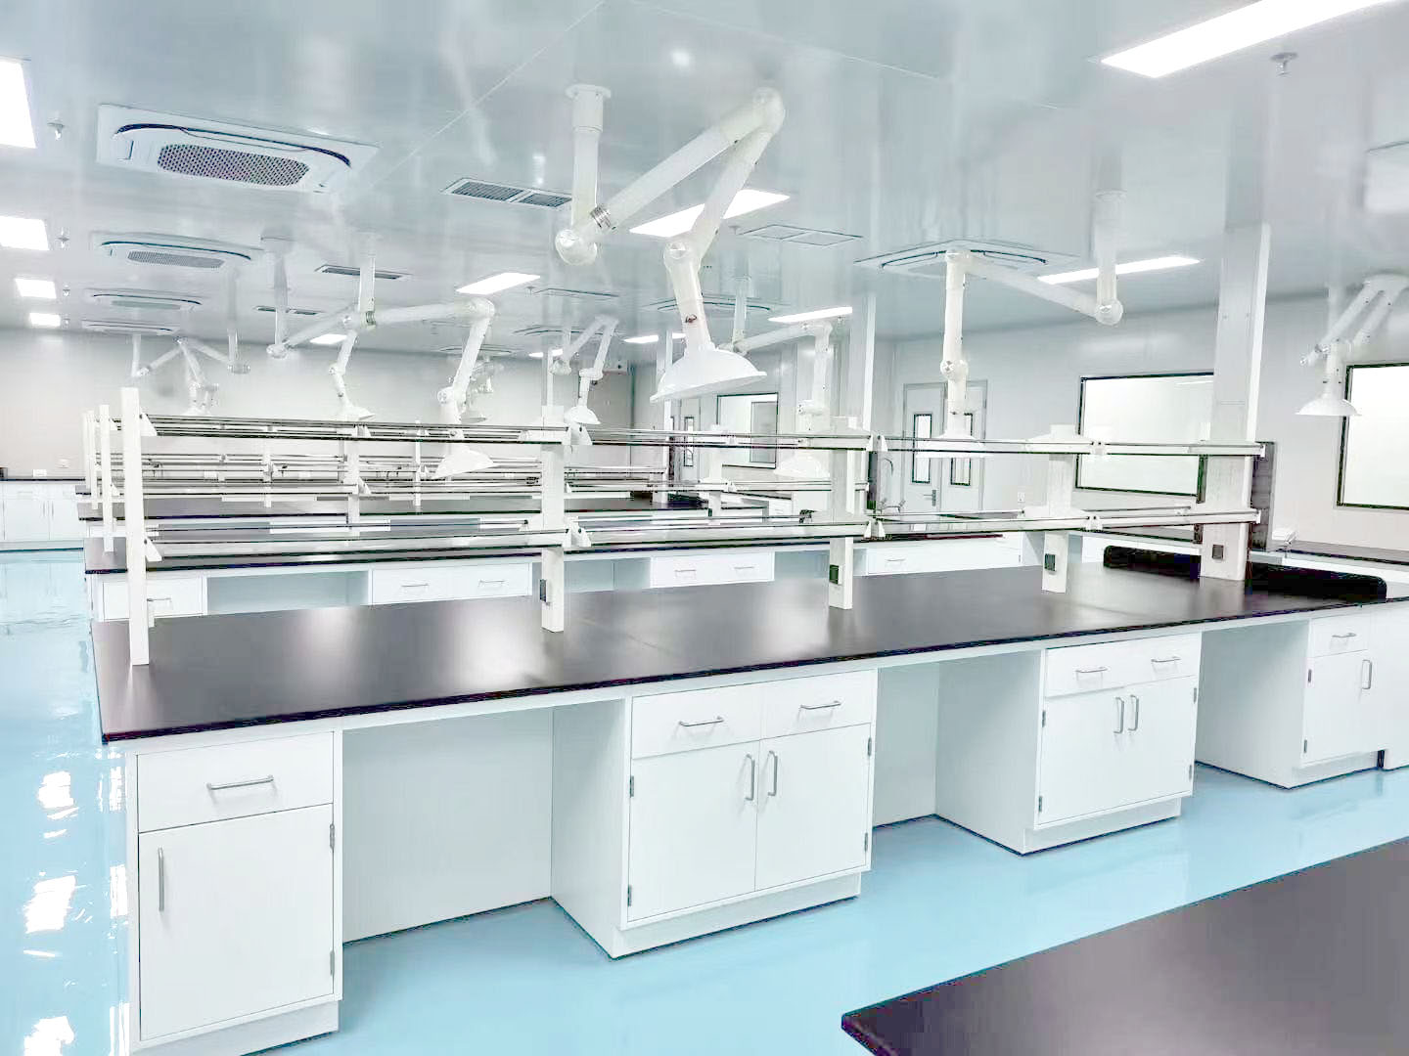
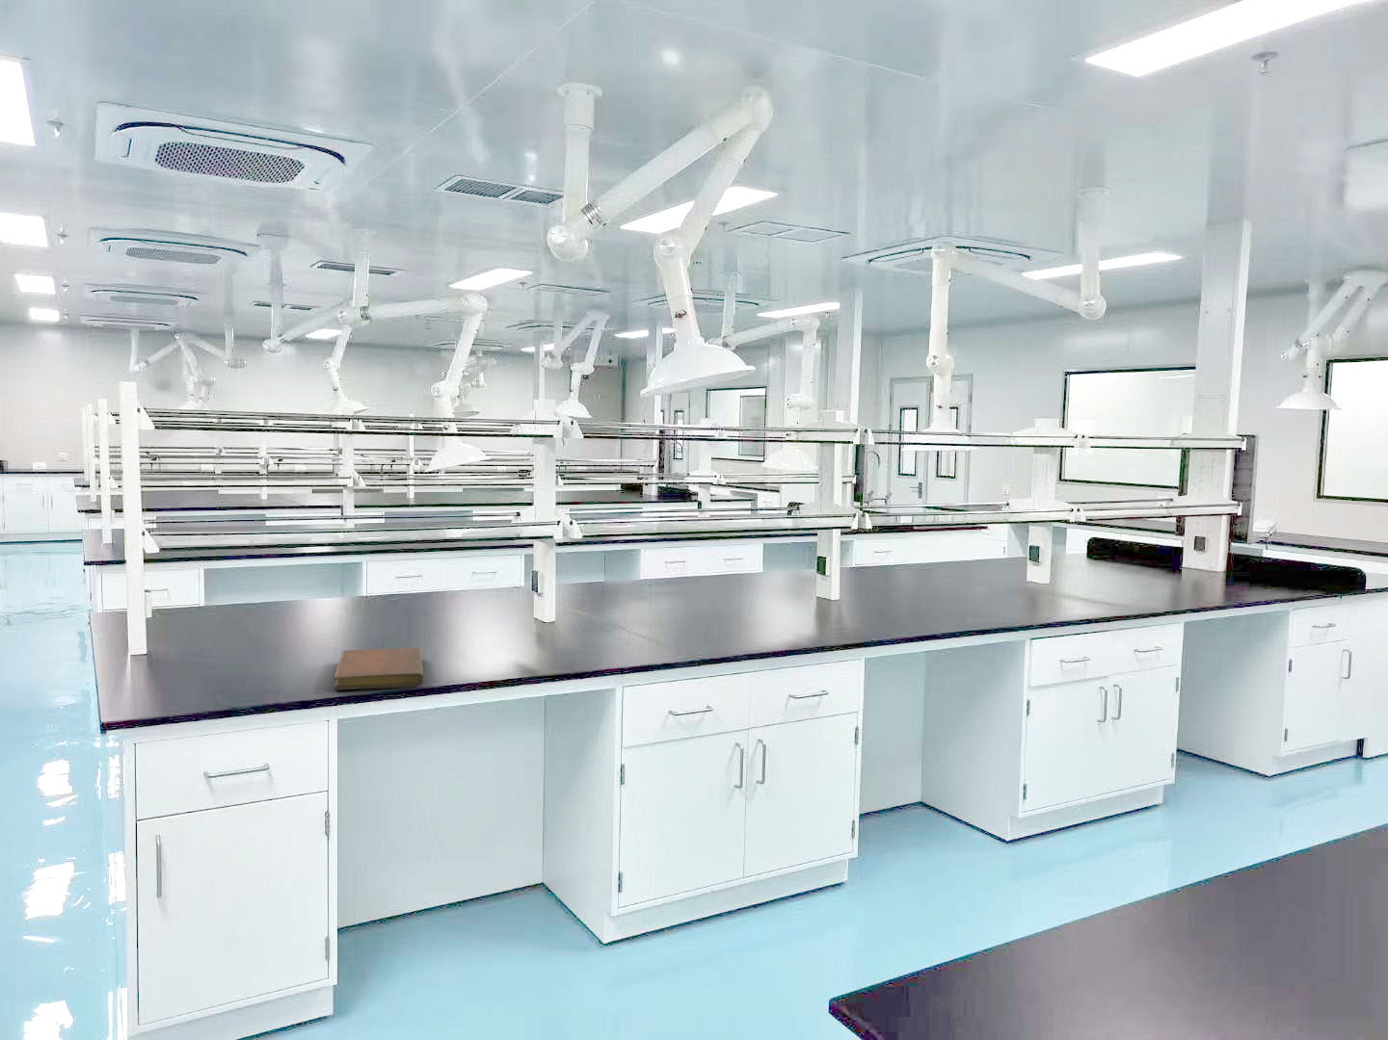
+ notebook [332,647,425,690]
